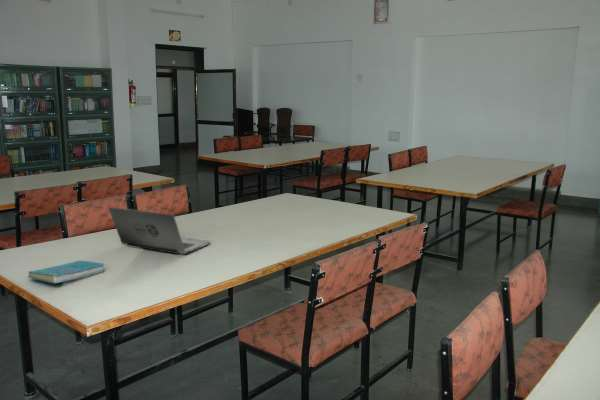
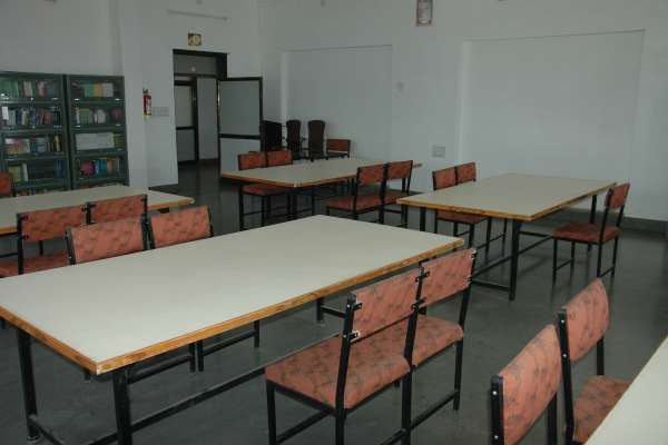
- cover [27,259,105,284]
- laptop [107,206,211,255]
